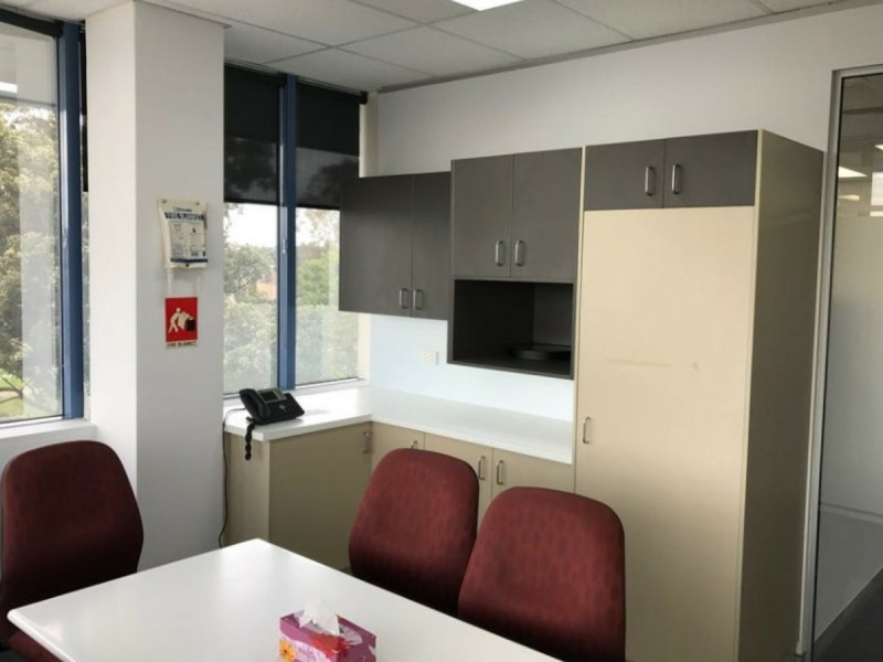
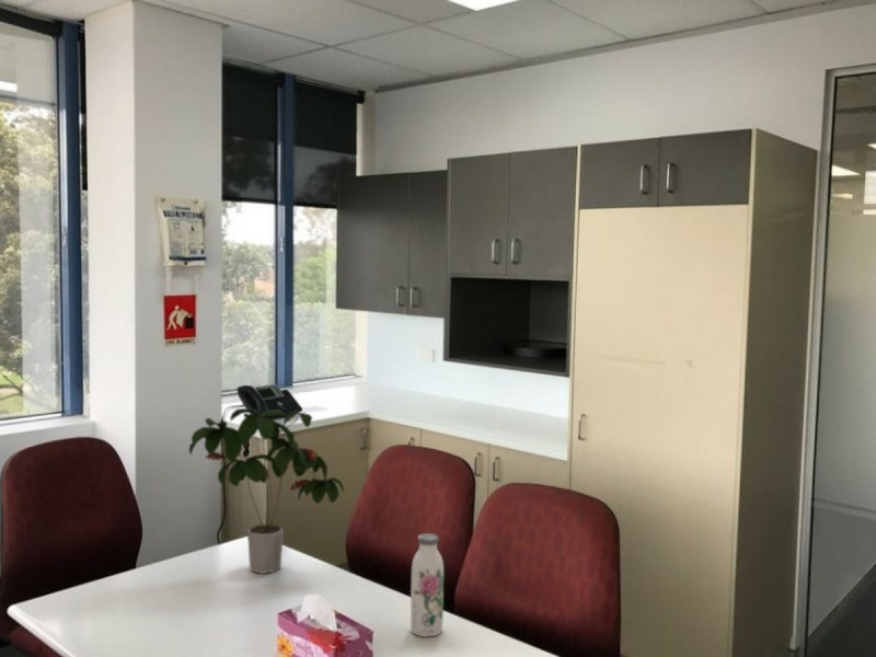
+ potted plant [188,407,345,575]
+ water bottle [410,532,445,637]
